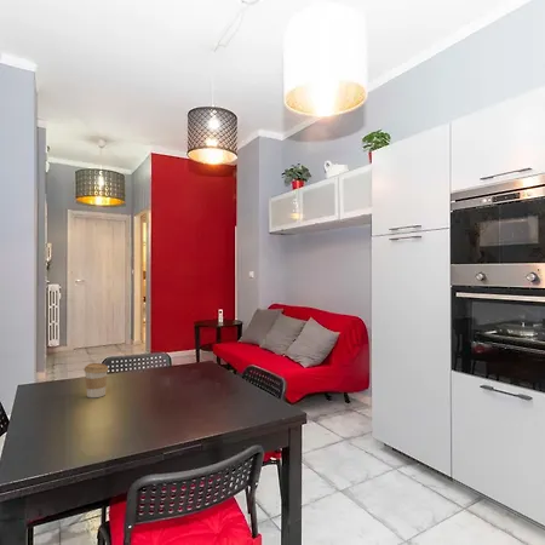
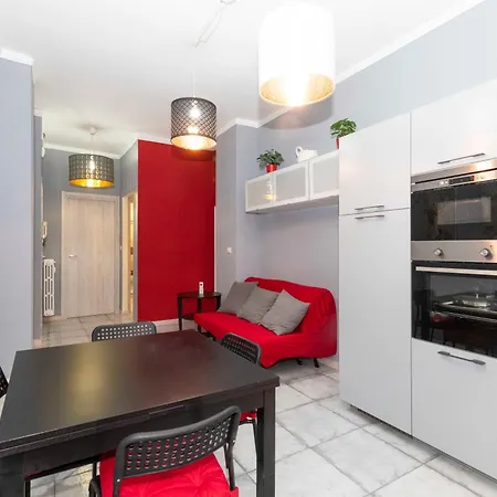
- coffee cup [82,362,109,398]
